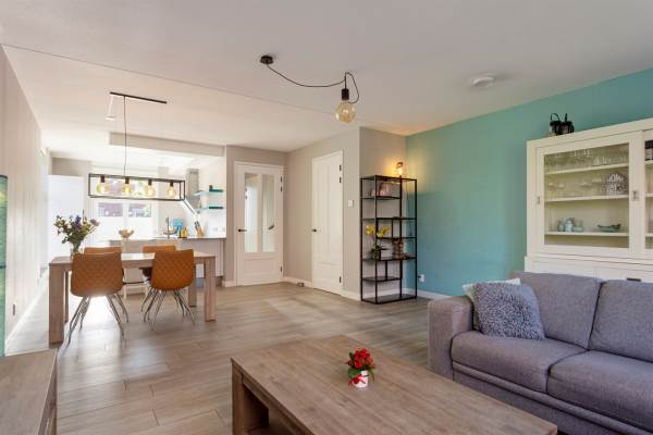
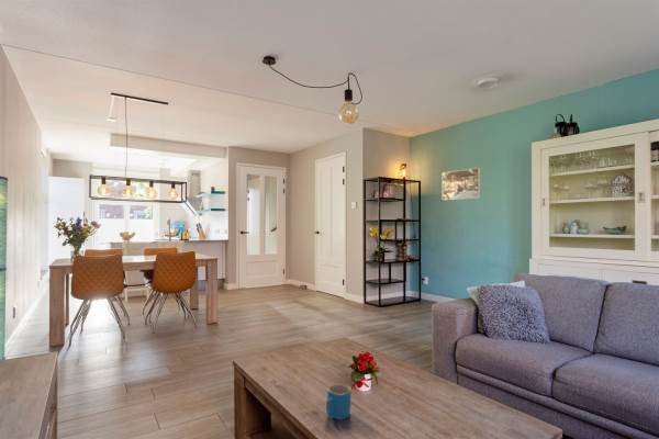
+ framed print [442,167,481,201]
+ mug [325,383,351,421]
